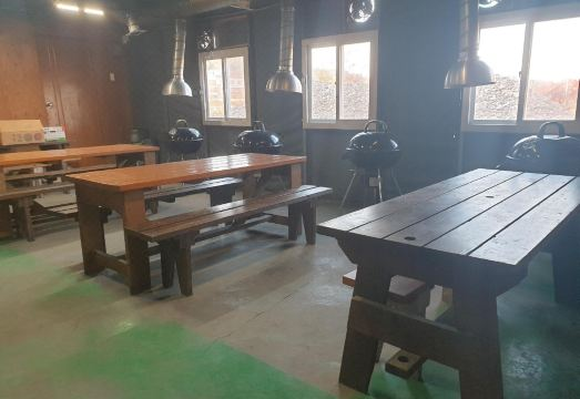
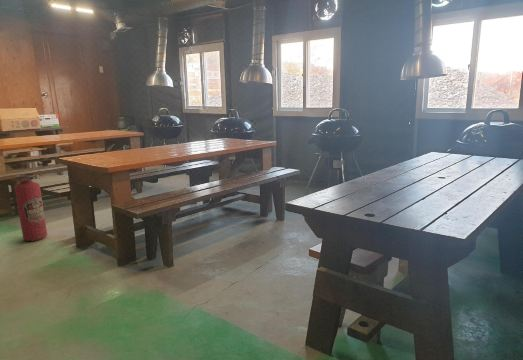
+ fire extinguisher [14,173,48,242]
